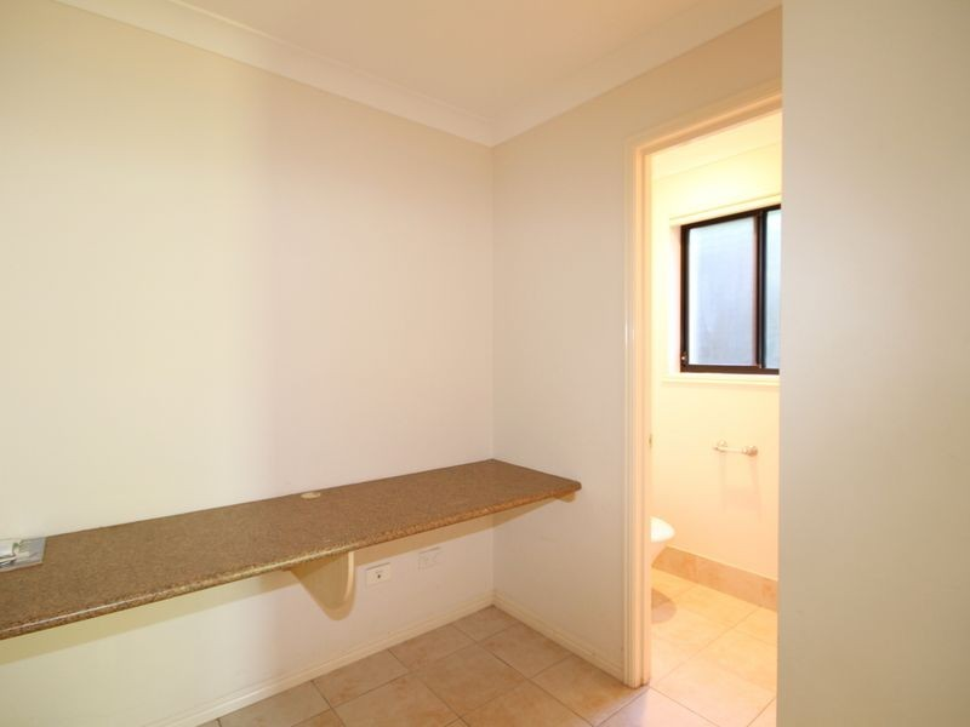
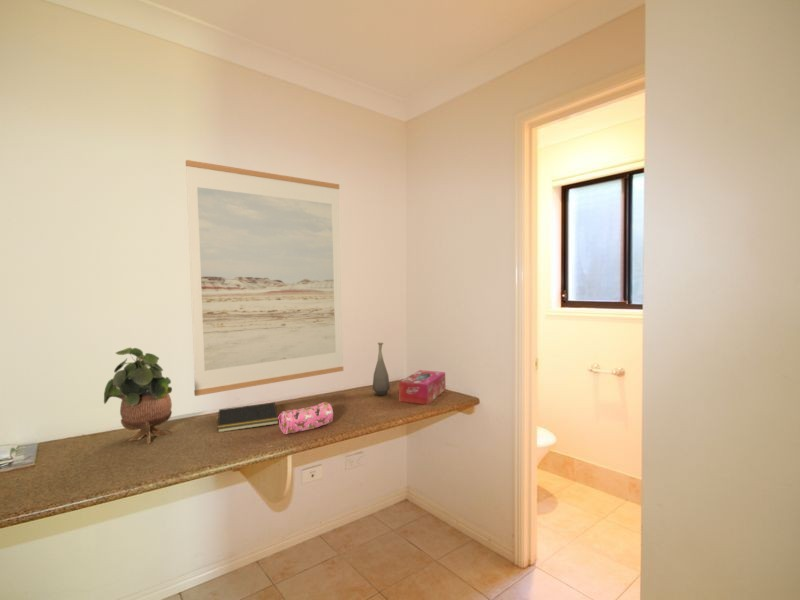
+ notepad [217,402,279,433]
+ tissue box [398,369,446,405]
+ bottle [372,342,391,396]
+ pencil case [278,401,334,435]
+ wall art [185,159,344,397]
+ potted plant [103,347,173,445]
